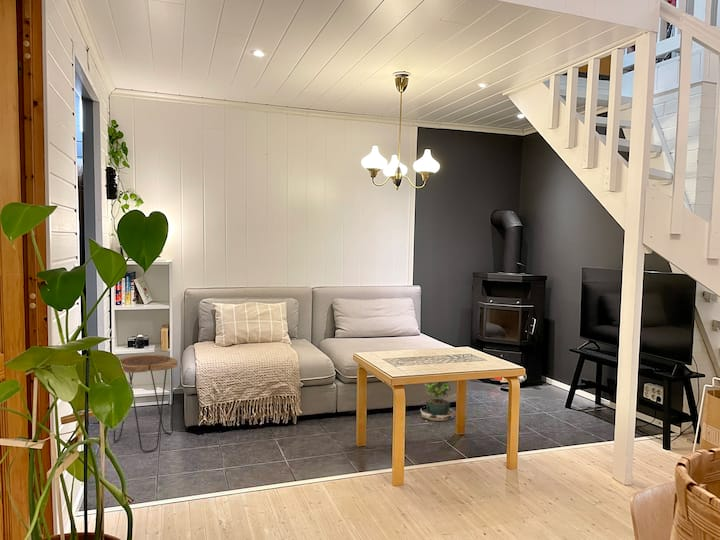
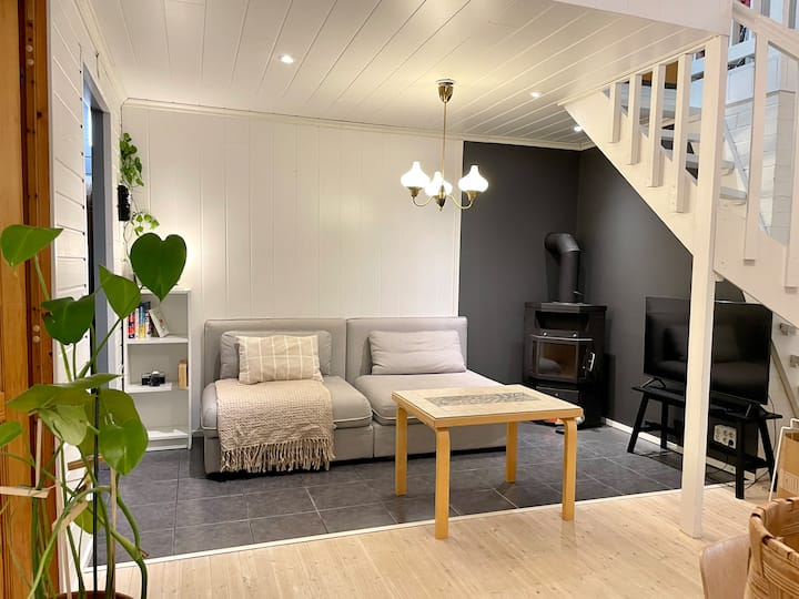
- potted plant [420,381,456,426]
- side table [112,353,179,453]
